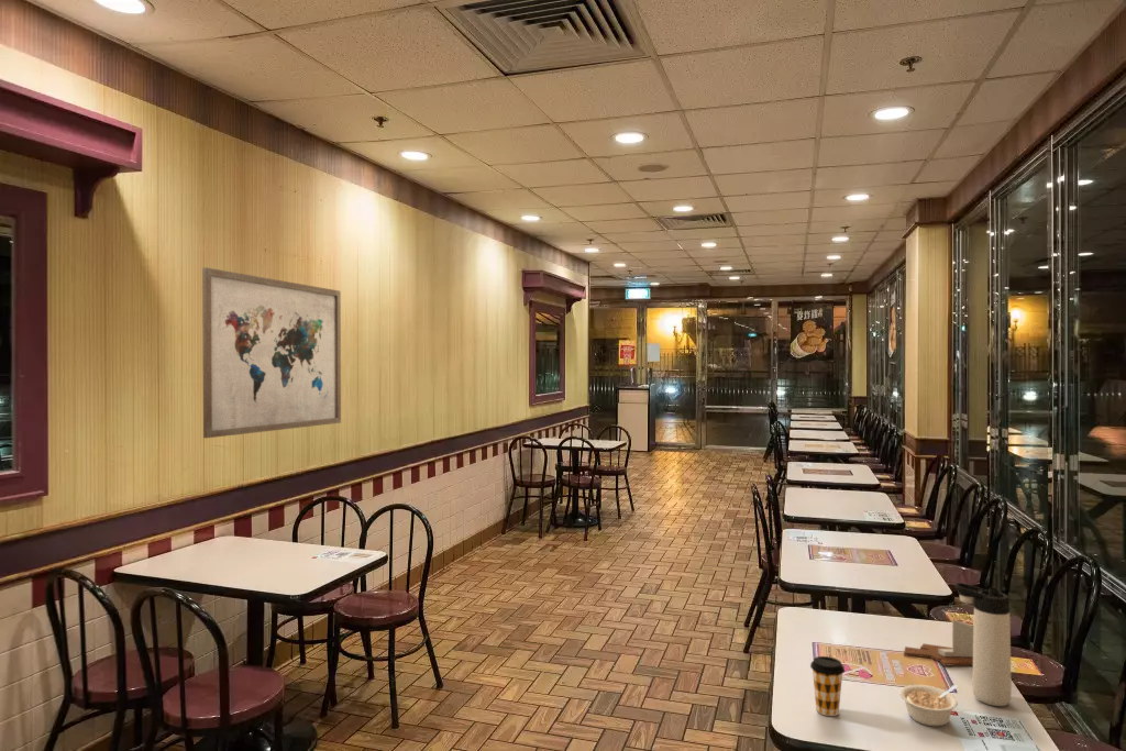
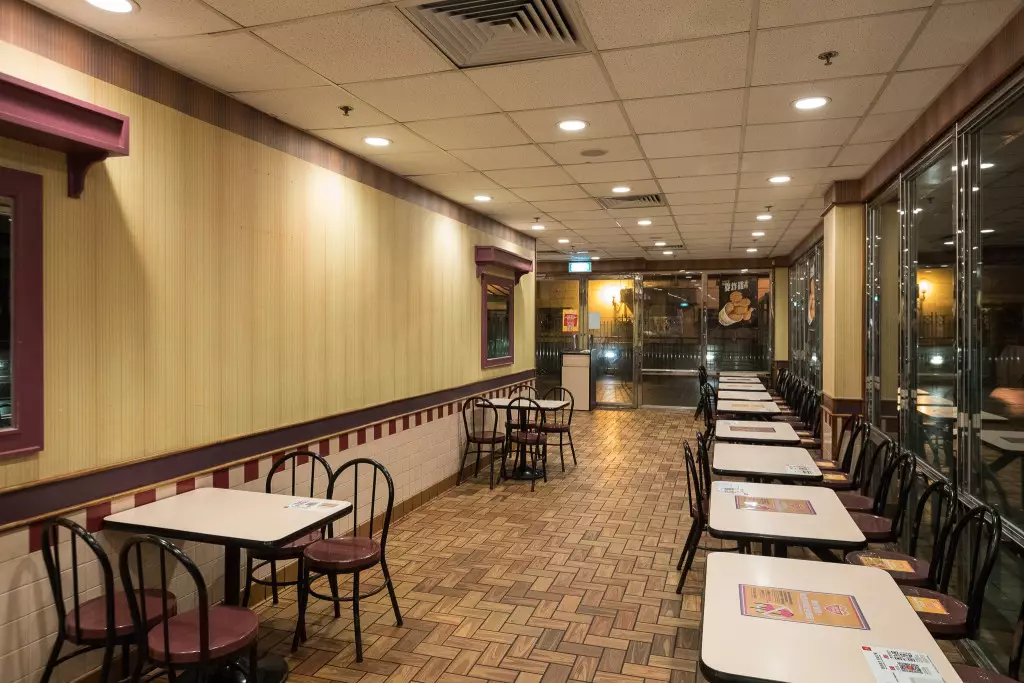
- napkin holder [903,618,974,667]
- legume [898,684,959,727]
- thermos bottle [953,582,1013,707]
- coffee cup [809,655,846,717]
- wall art [201,266,342,439]
